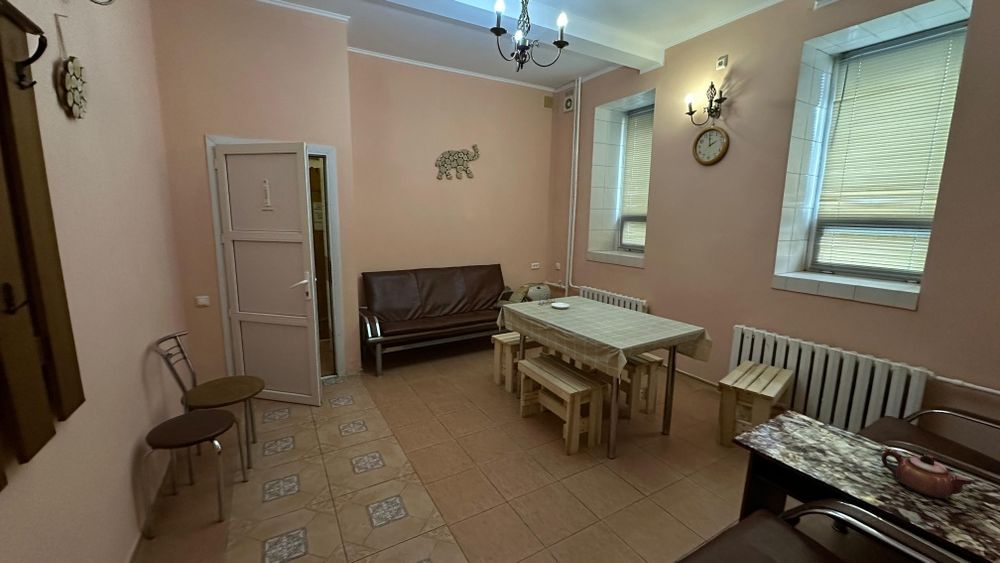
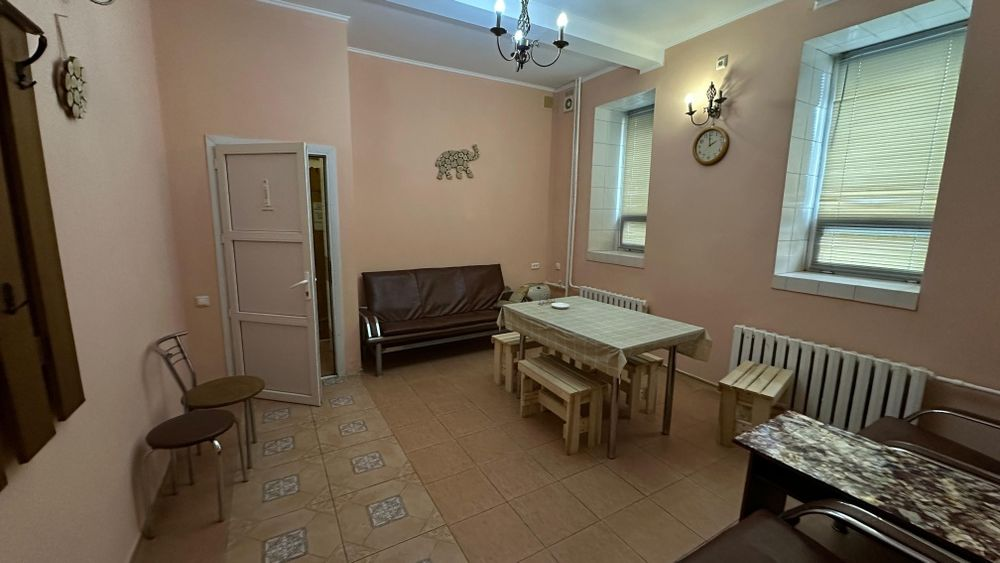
- teapot [880,448,973,499]
